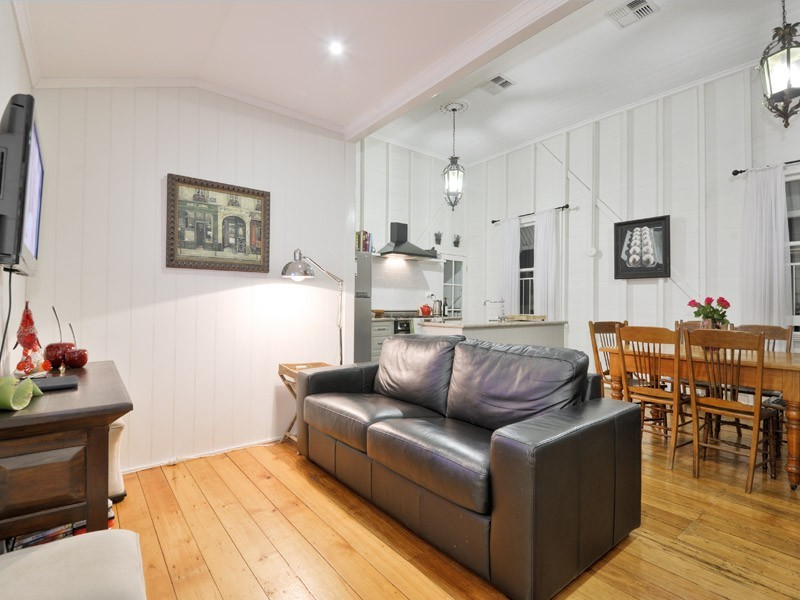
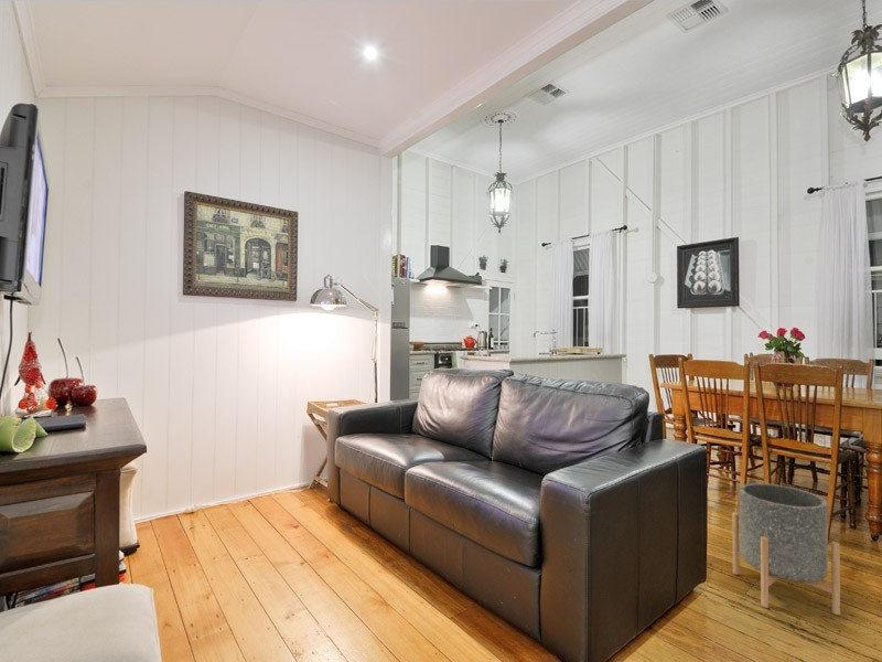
+ planter [731,482,841,616]
